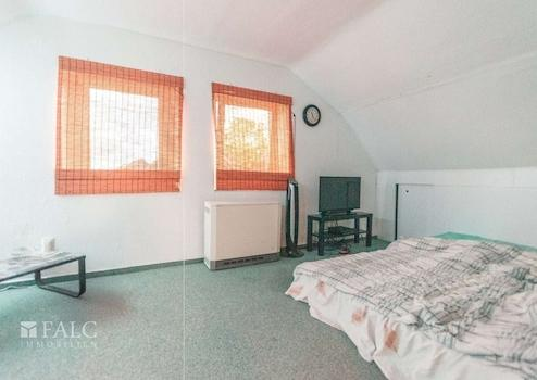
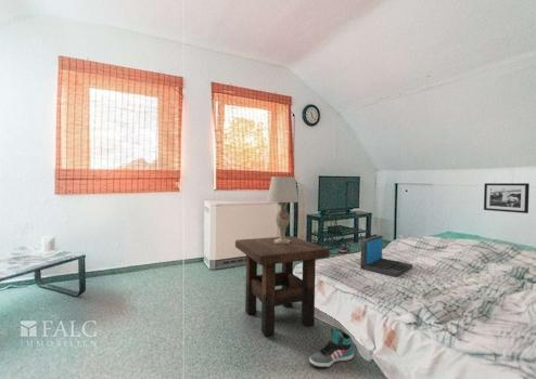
+ laptop [359,234,413,278]
+ side table [234,235,331,337]
+ picture frame [483,182,531,214]
+ table lamp [266,175,299,244]
+ sneaker [308,326,355,369]
